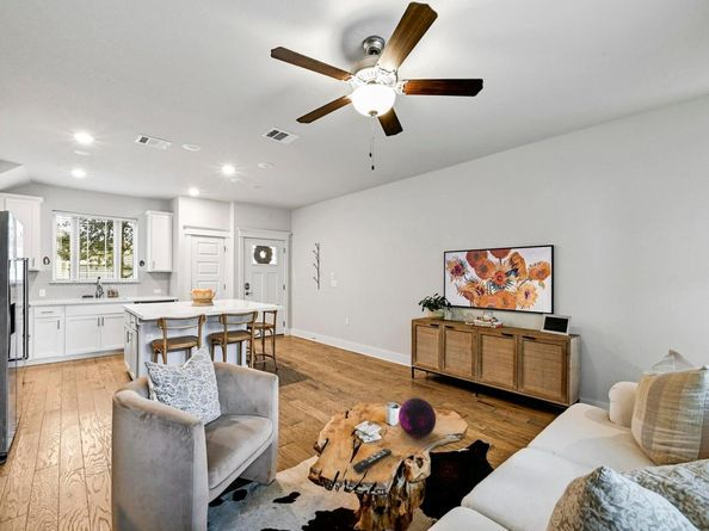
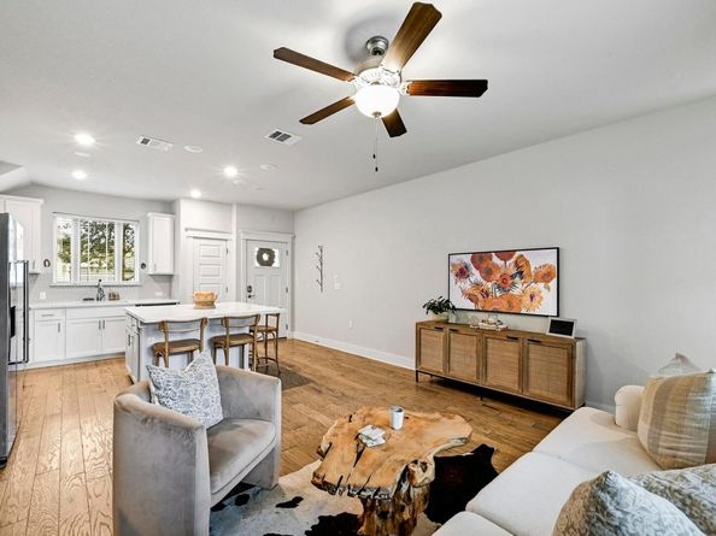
- decorative orb [397,397,437,439]
- remote control [352,447,393,474]
